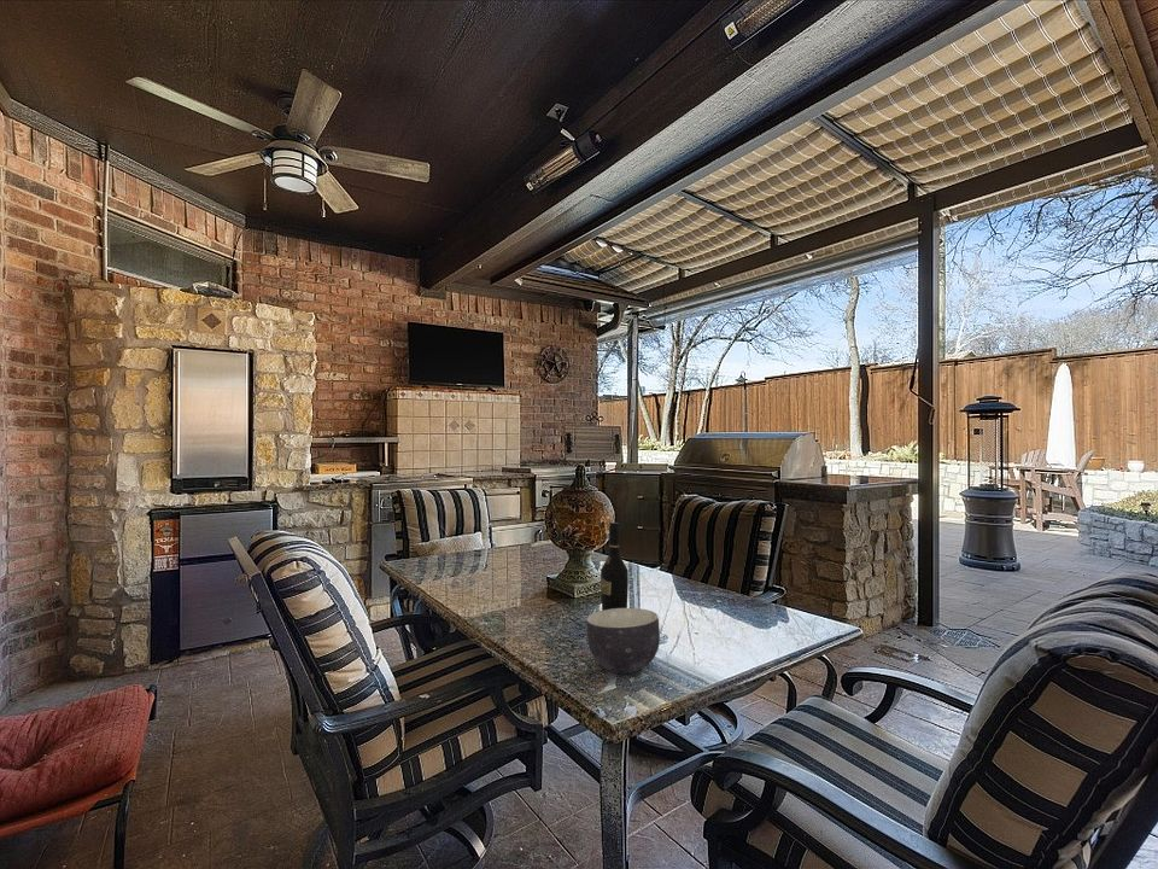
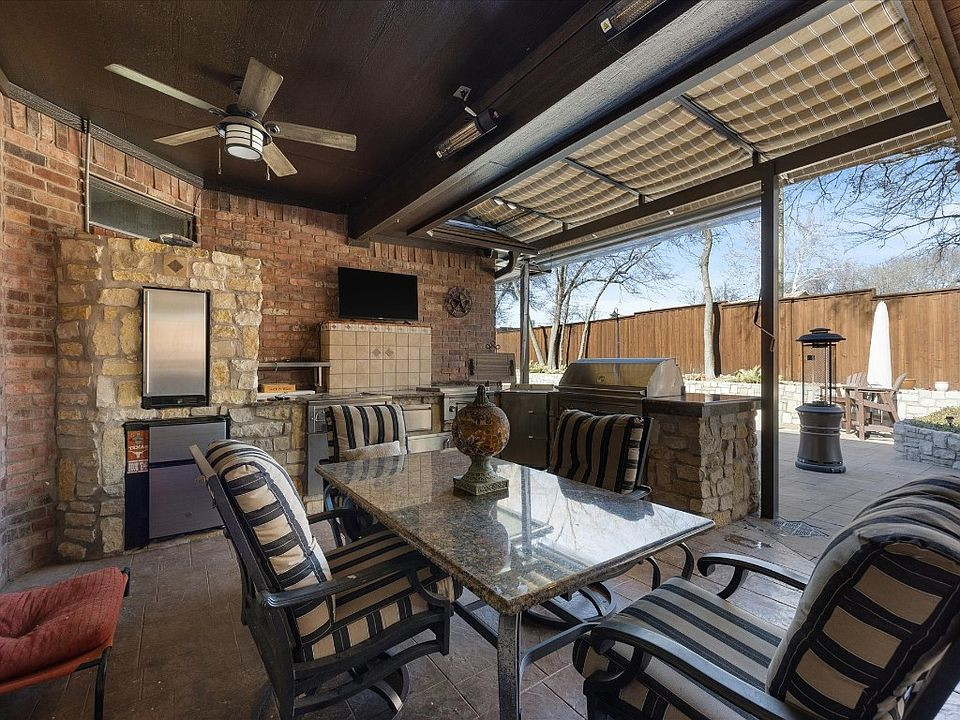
- bowl [586,607,661,673]
- wine bottle [600,521,630,611]
